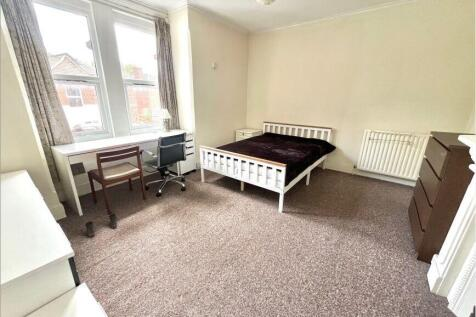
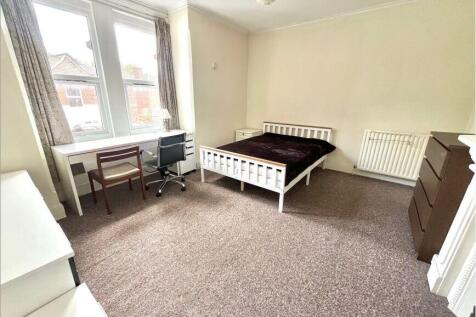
- boots [84,213,118,238]
